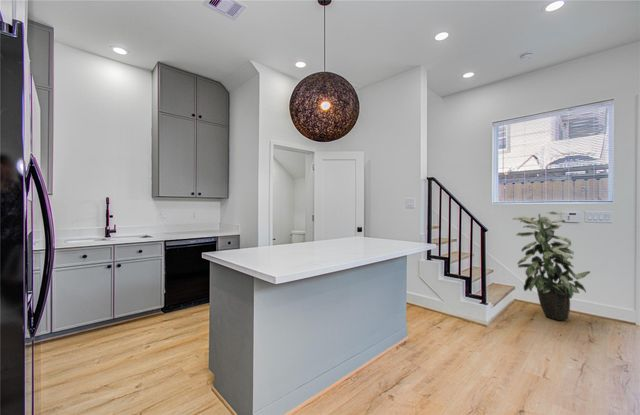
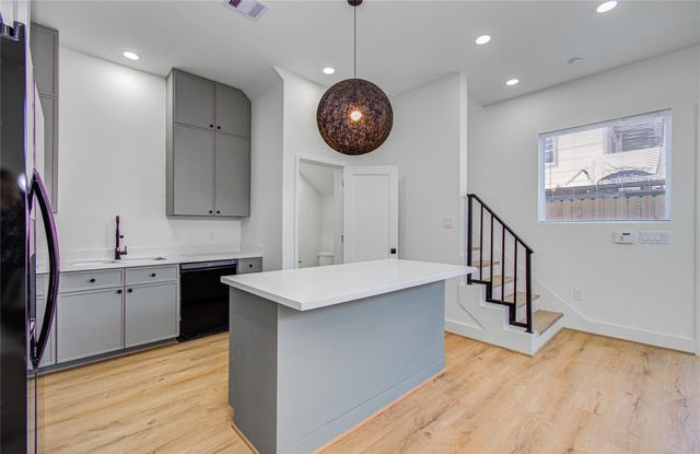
- indoor plant [511,210,591,321]
